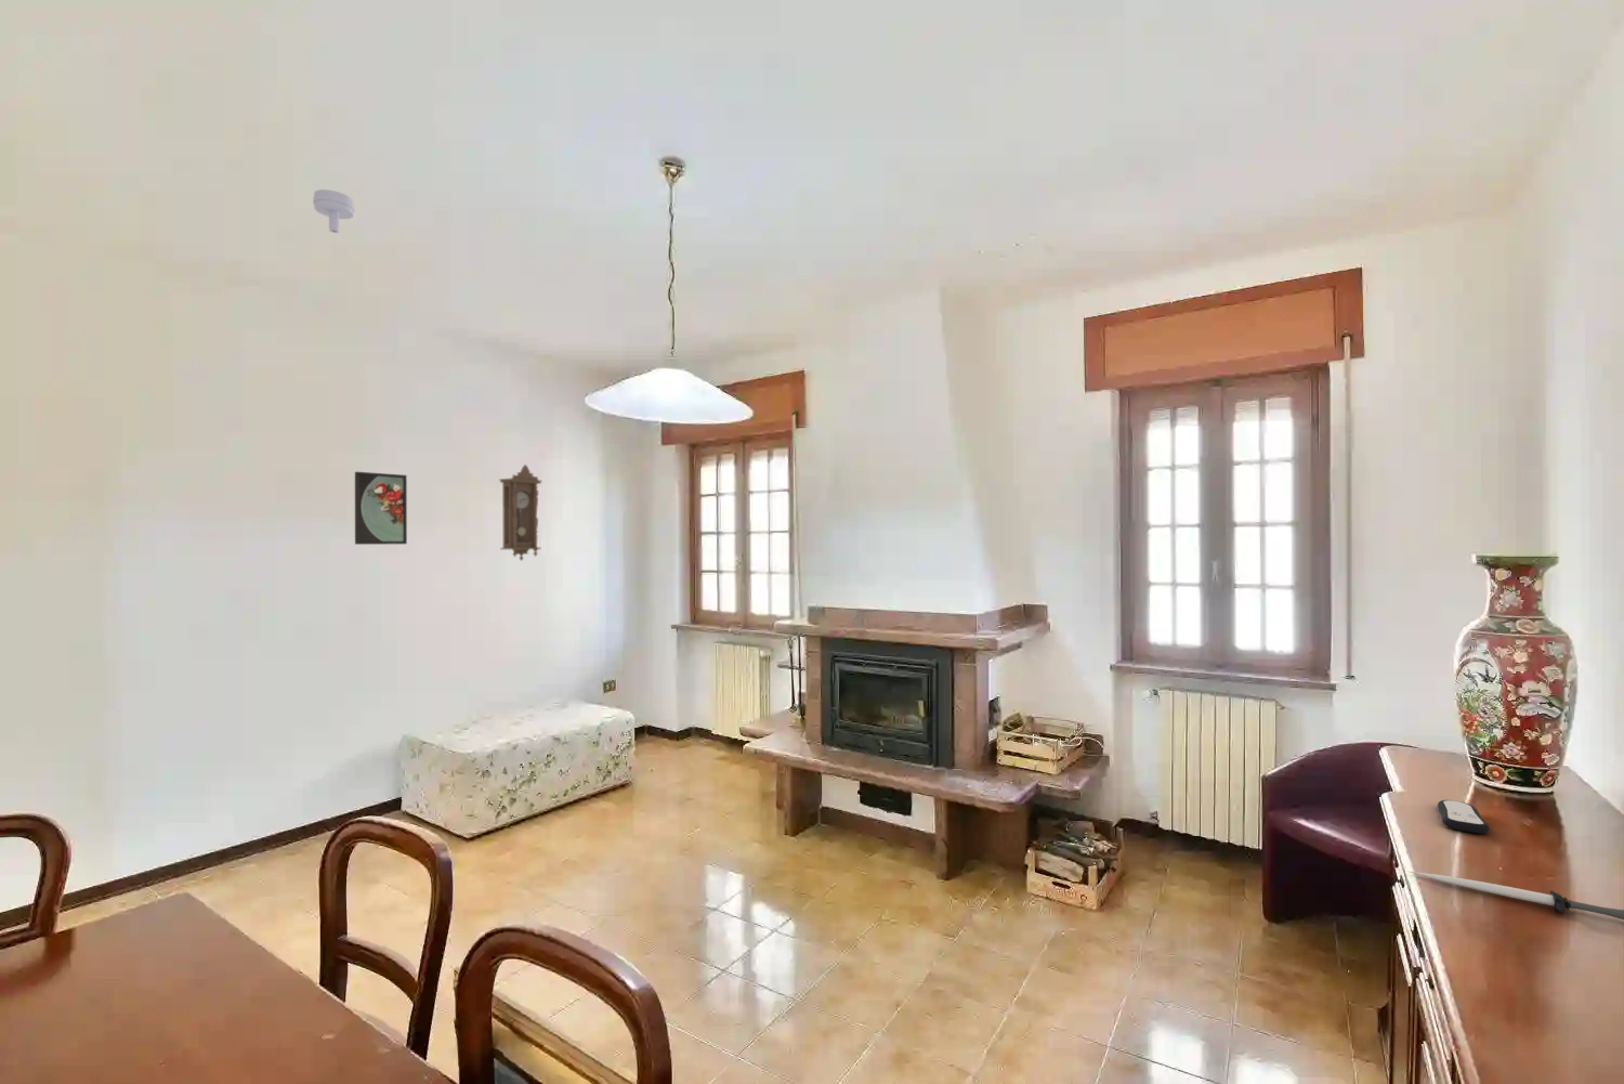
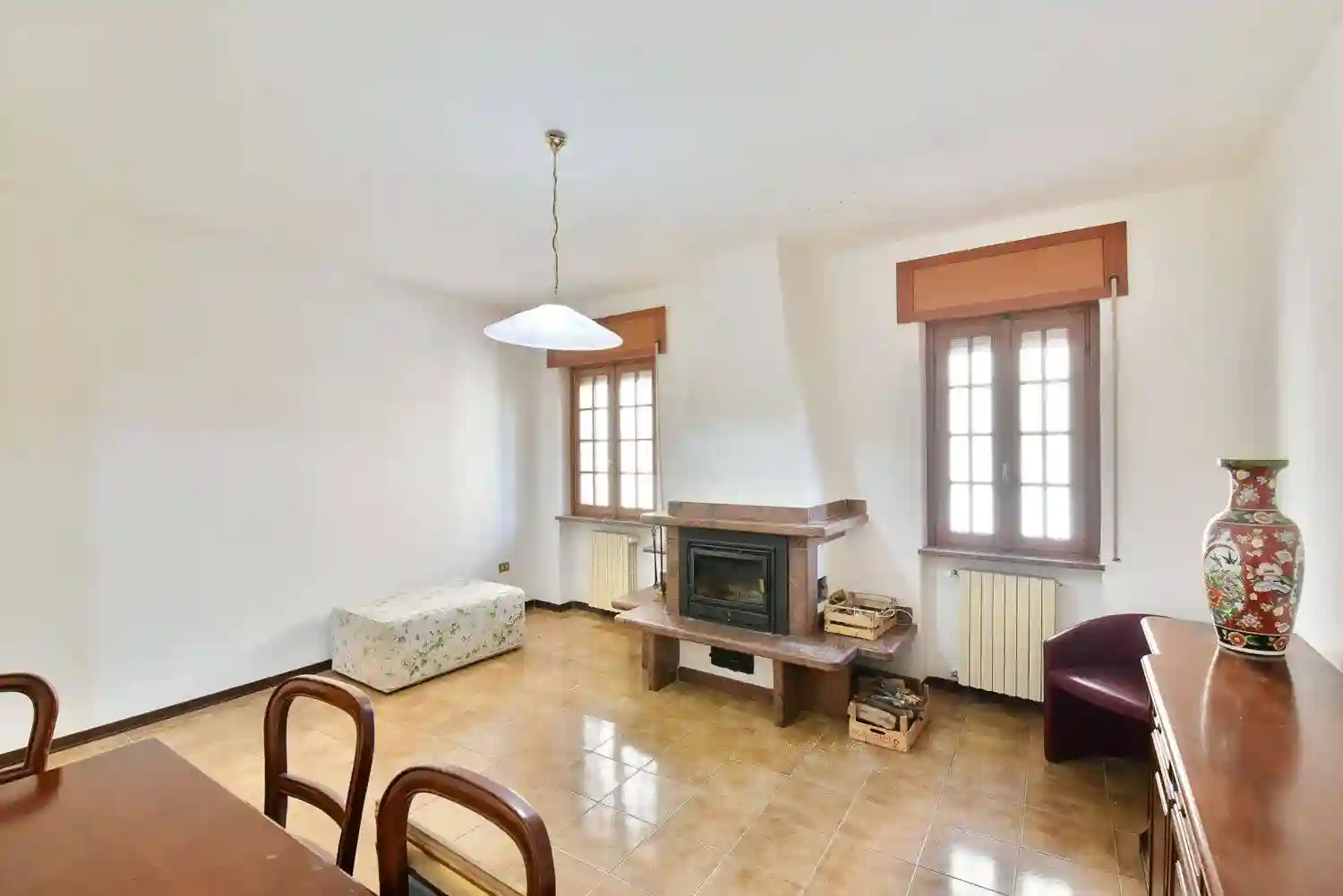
- remote control [1437,800,1491,835]
- sword [1405,870,1624,921]
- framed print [354,471,409,546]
- pendulum clock [498,463,543,563]
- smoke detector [312,189,356,233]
